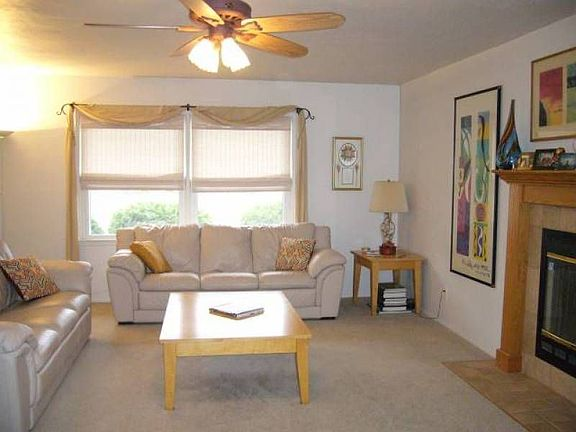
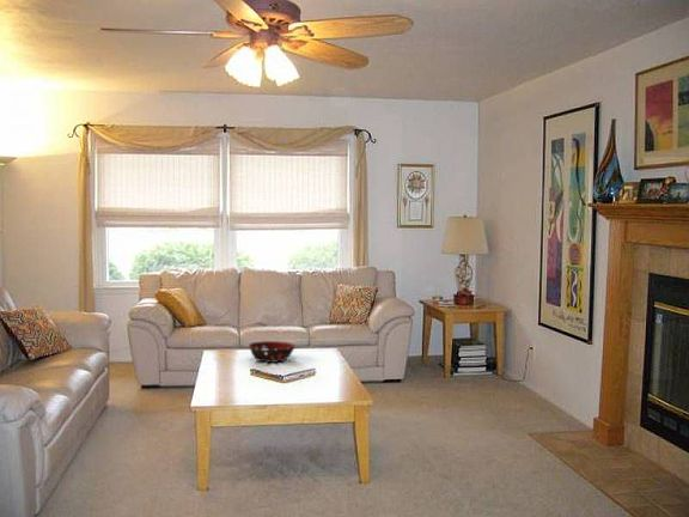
+ decorative bowl [248,340,297,364]
